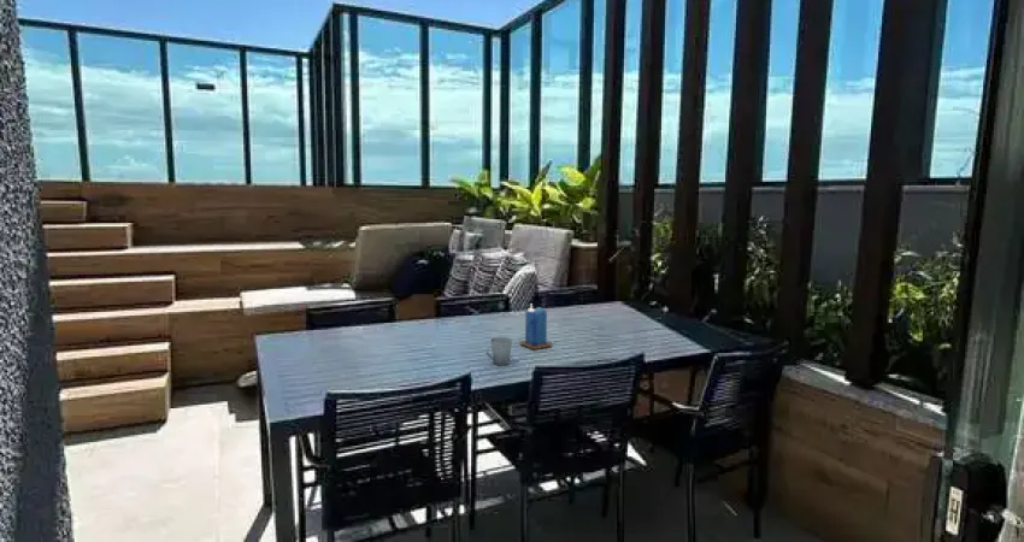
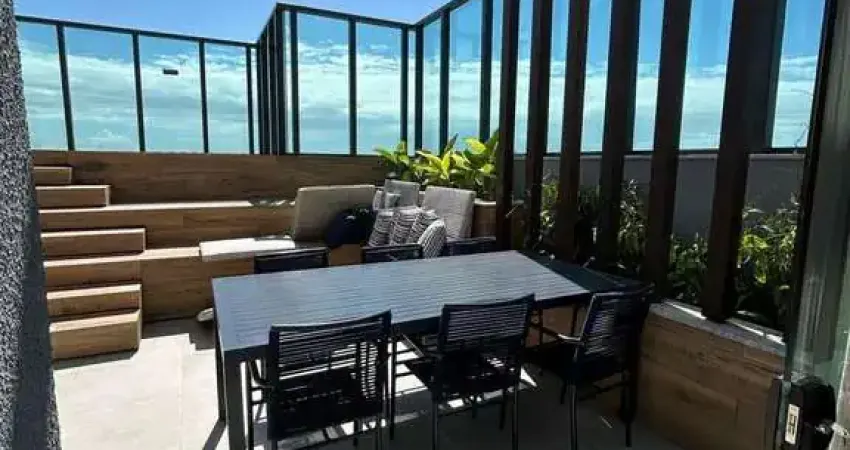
- cup [485,336,513,366]
- candle [518,304,553,350]
